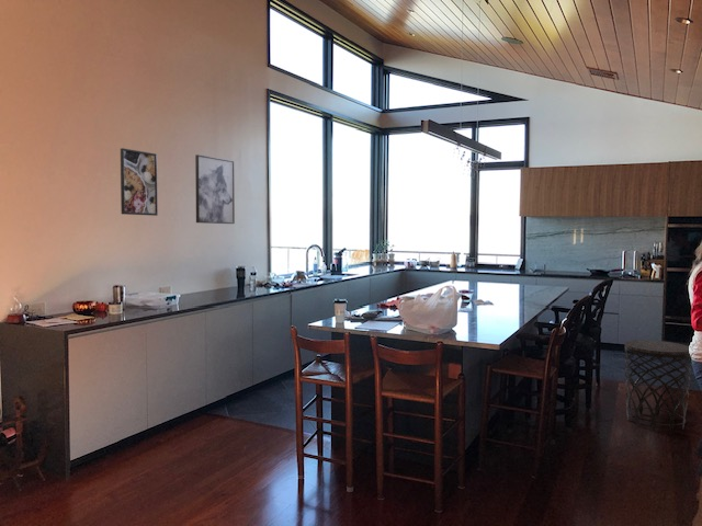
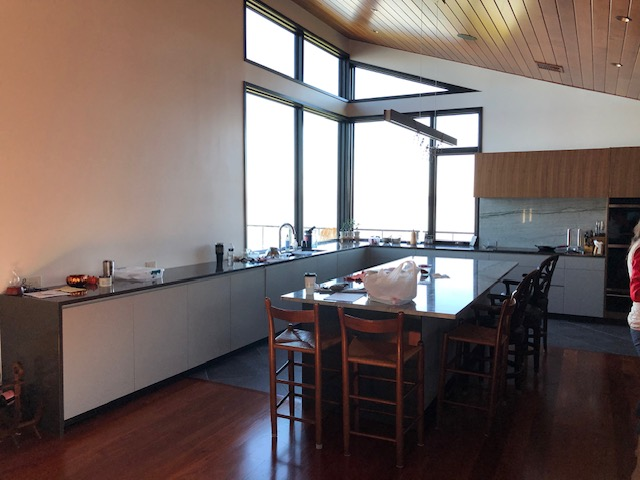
- wall art [194,153,236,225]
- side table [624,339,693,432]
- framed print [120,147,159,217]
